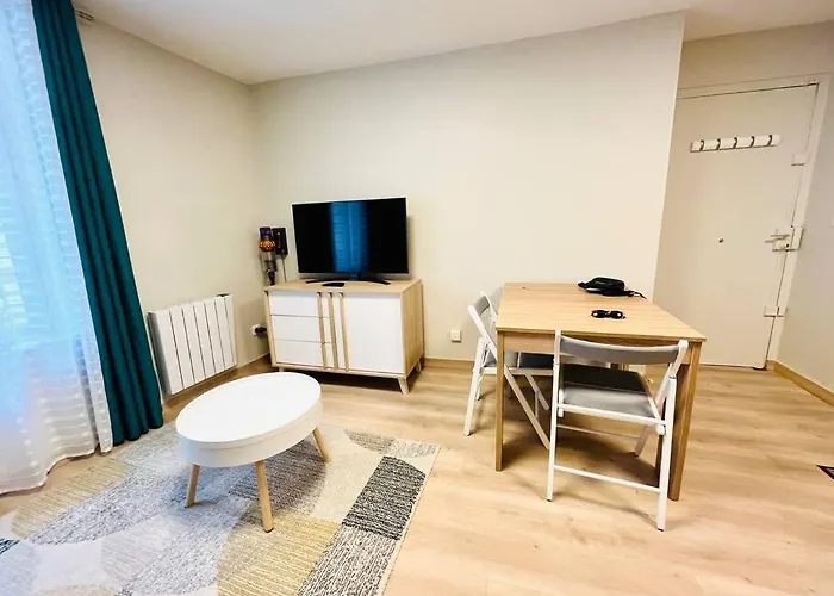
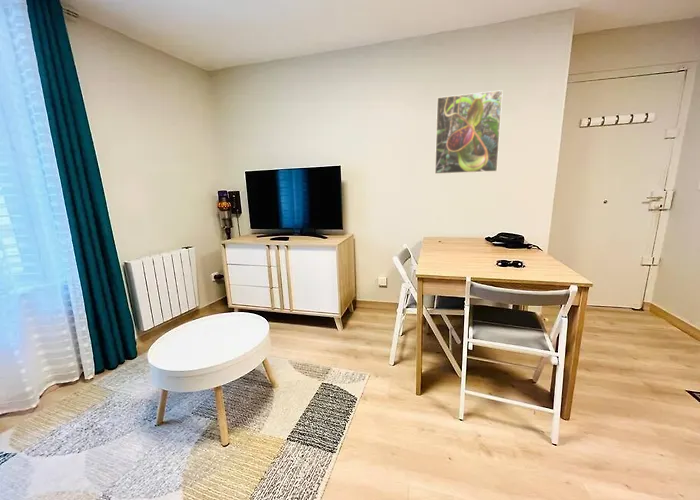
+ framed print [434,89,504,175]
